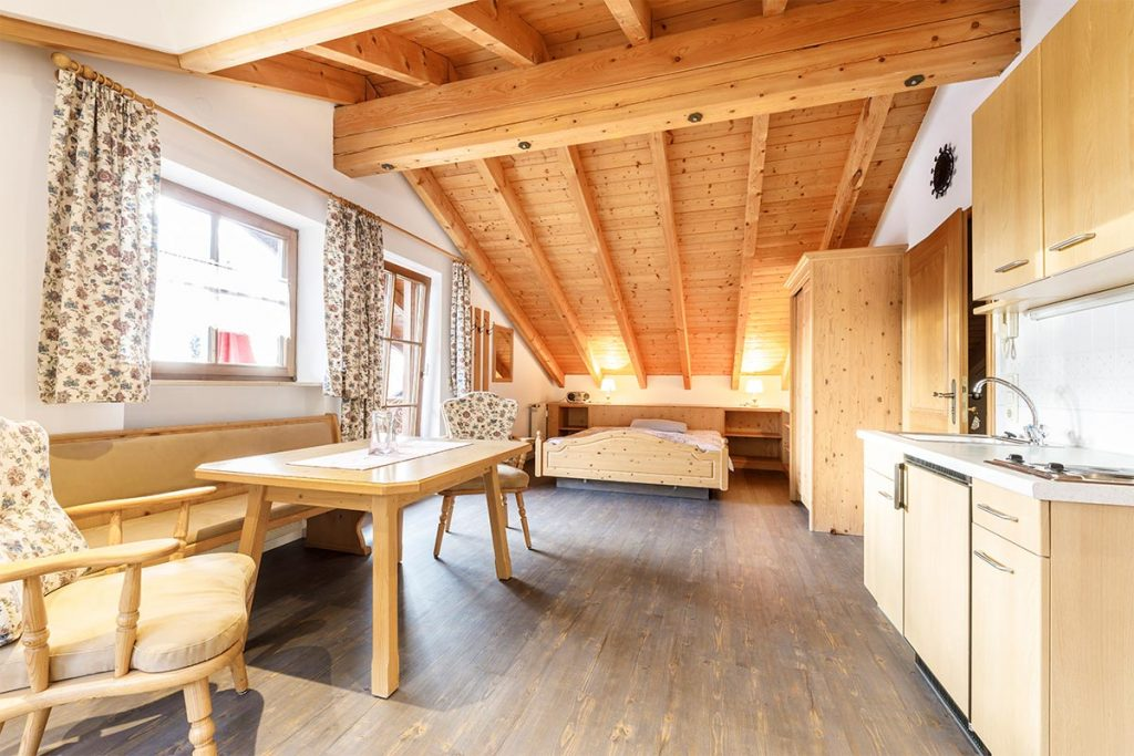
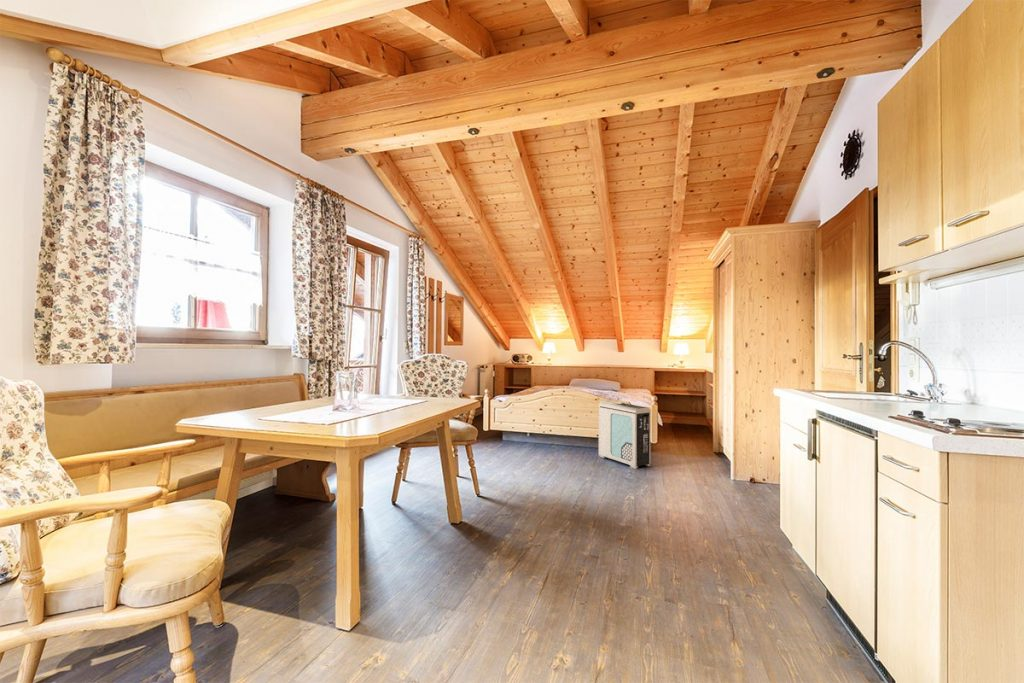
+ air purifier [598,400,652,470]
